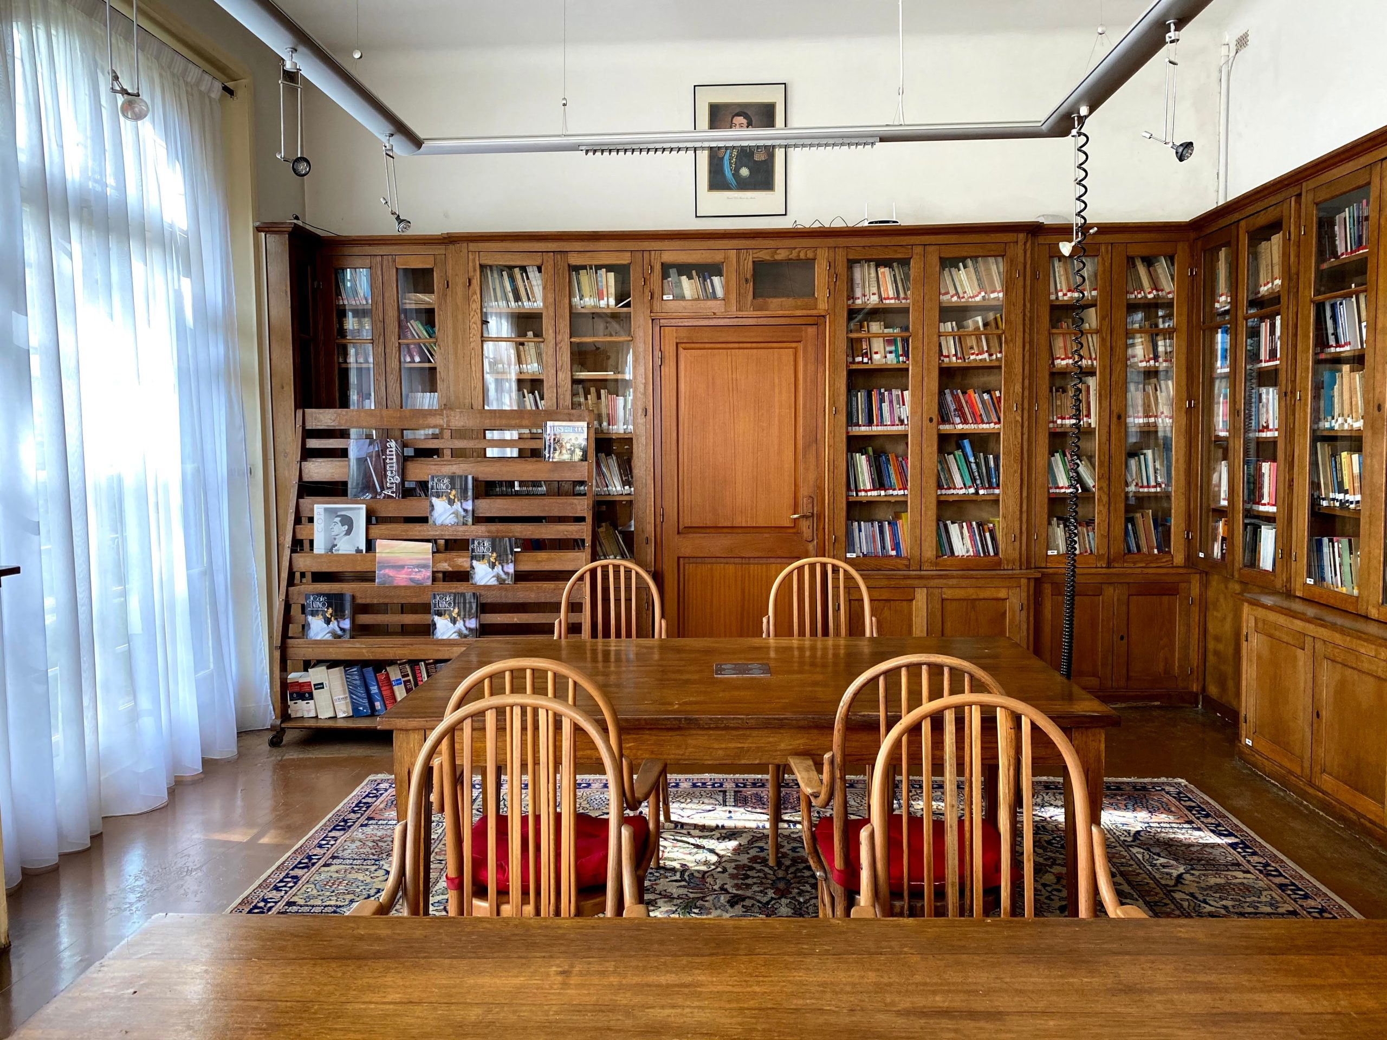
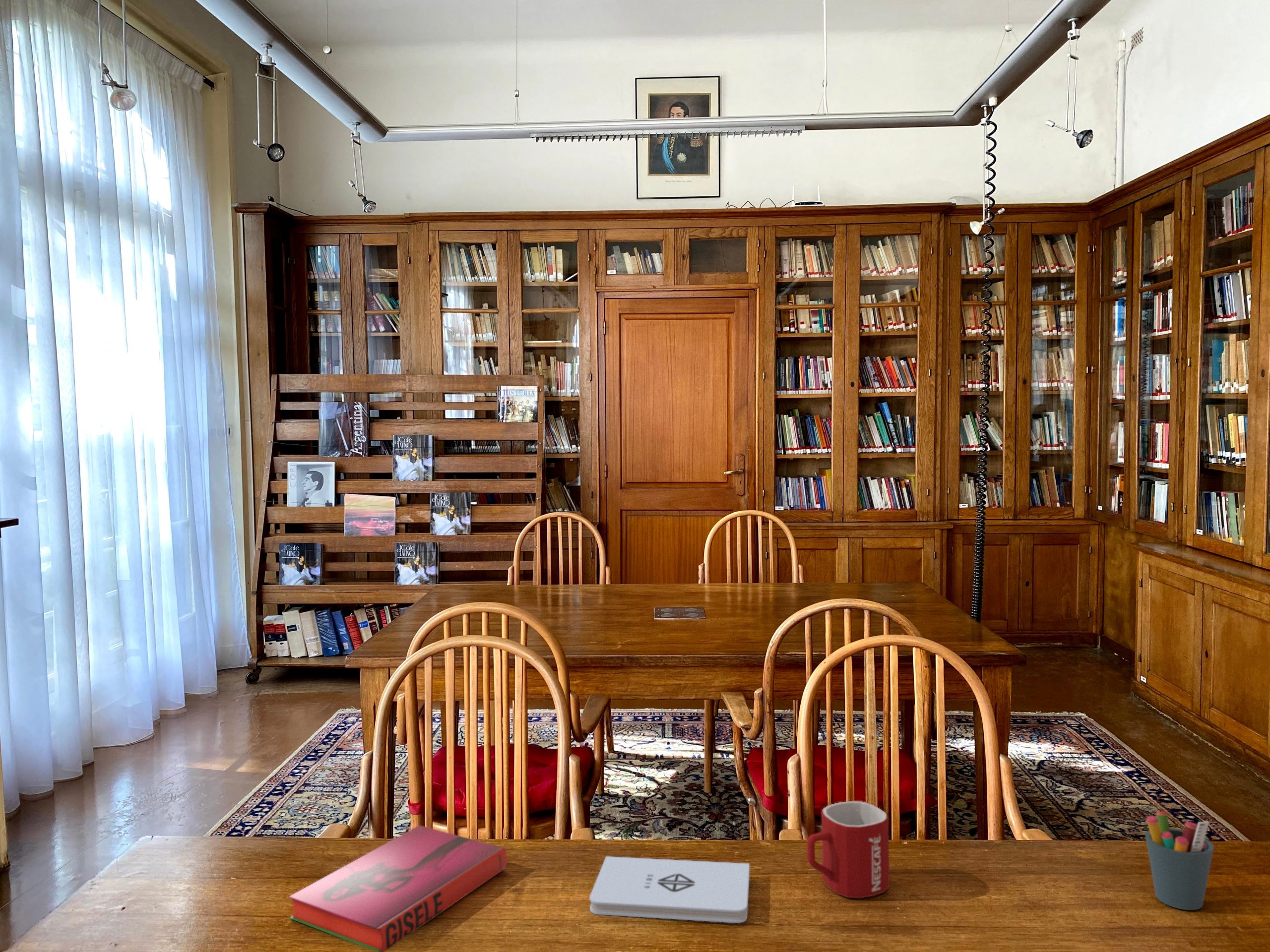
+ notepad [589,856,750,924]
+ hardback book [288,825,508,952]
+ mug [806,800,890,898]
+ pen holder [1144,811,1214,911]
